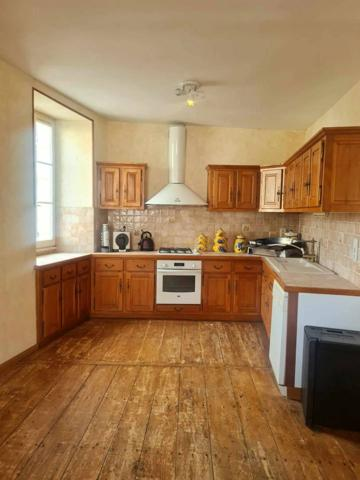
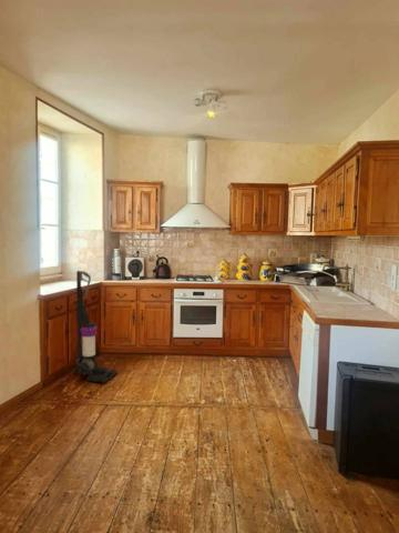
+ vacuum cleaner [72,270,119,384]
